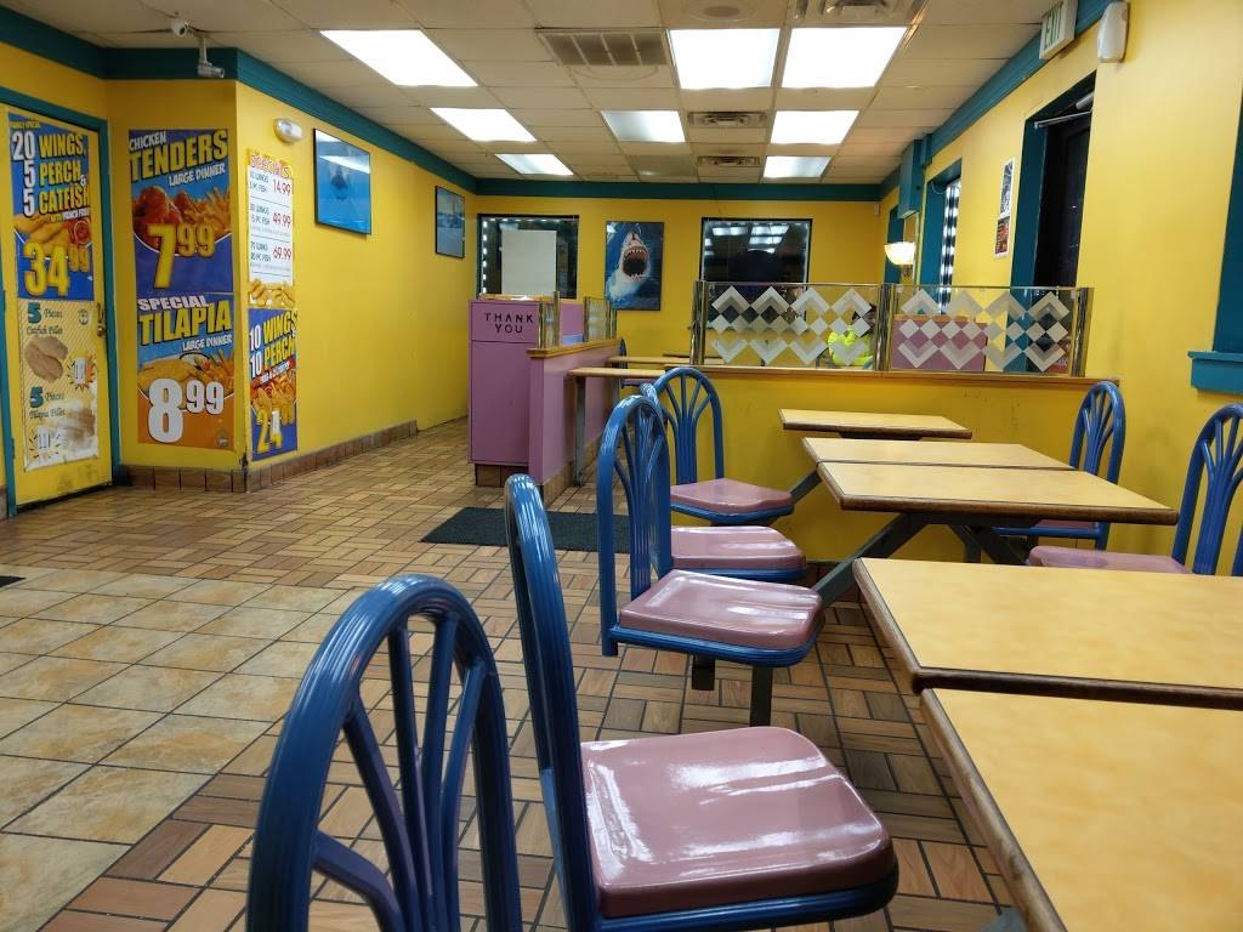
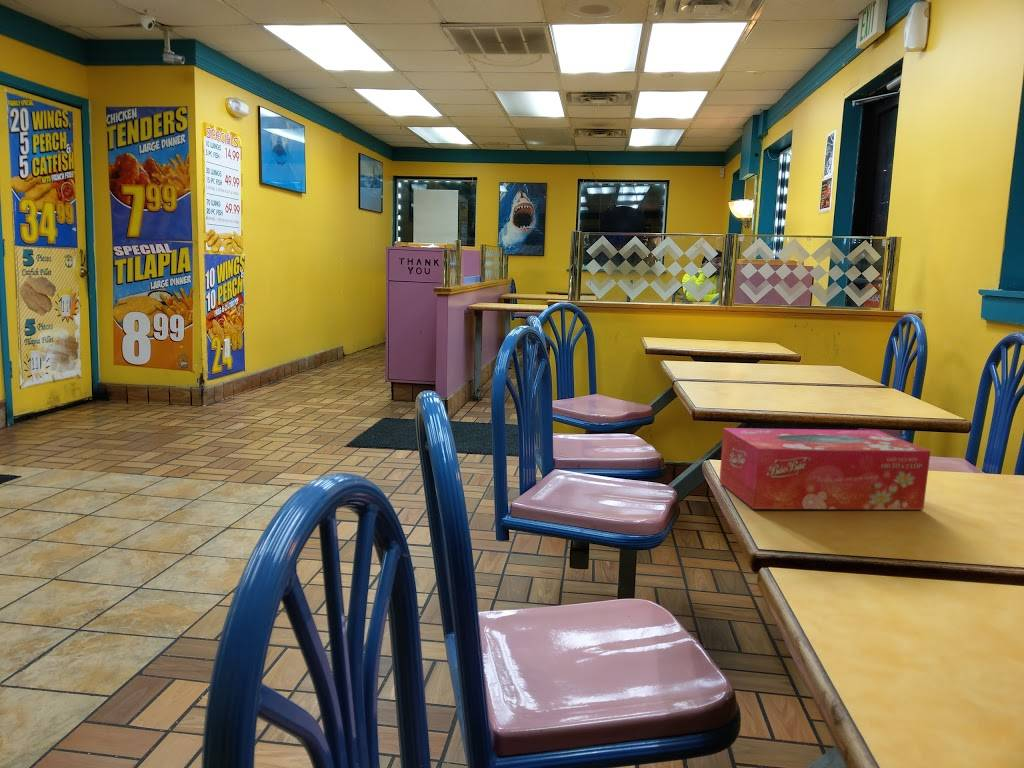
+ tissue box [718,427,932,511]
